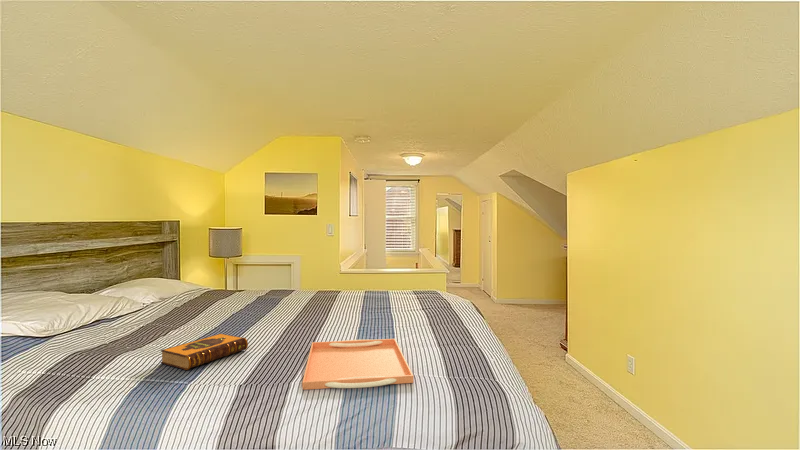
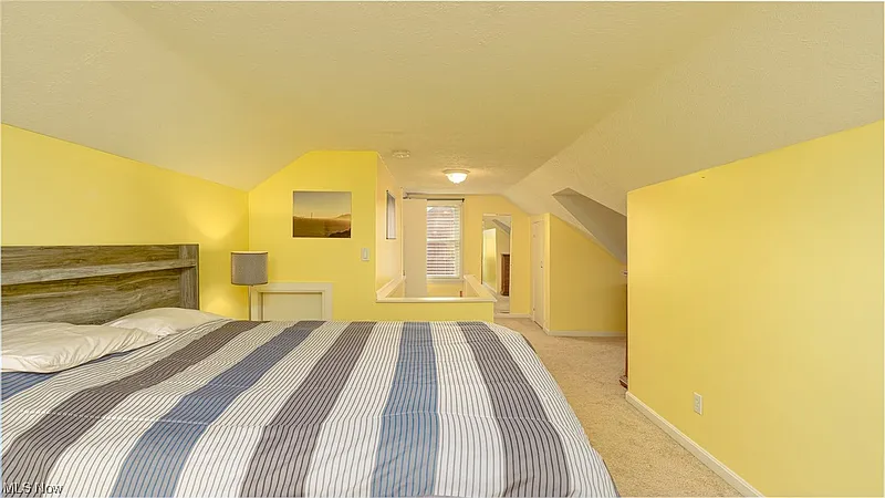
- hardback book [159,333,249,371]
- serving tray [301,338,414,391]
